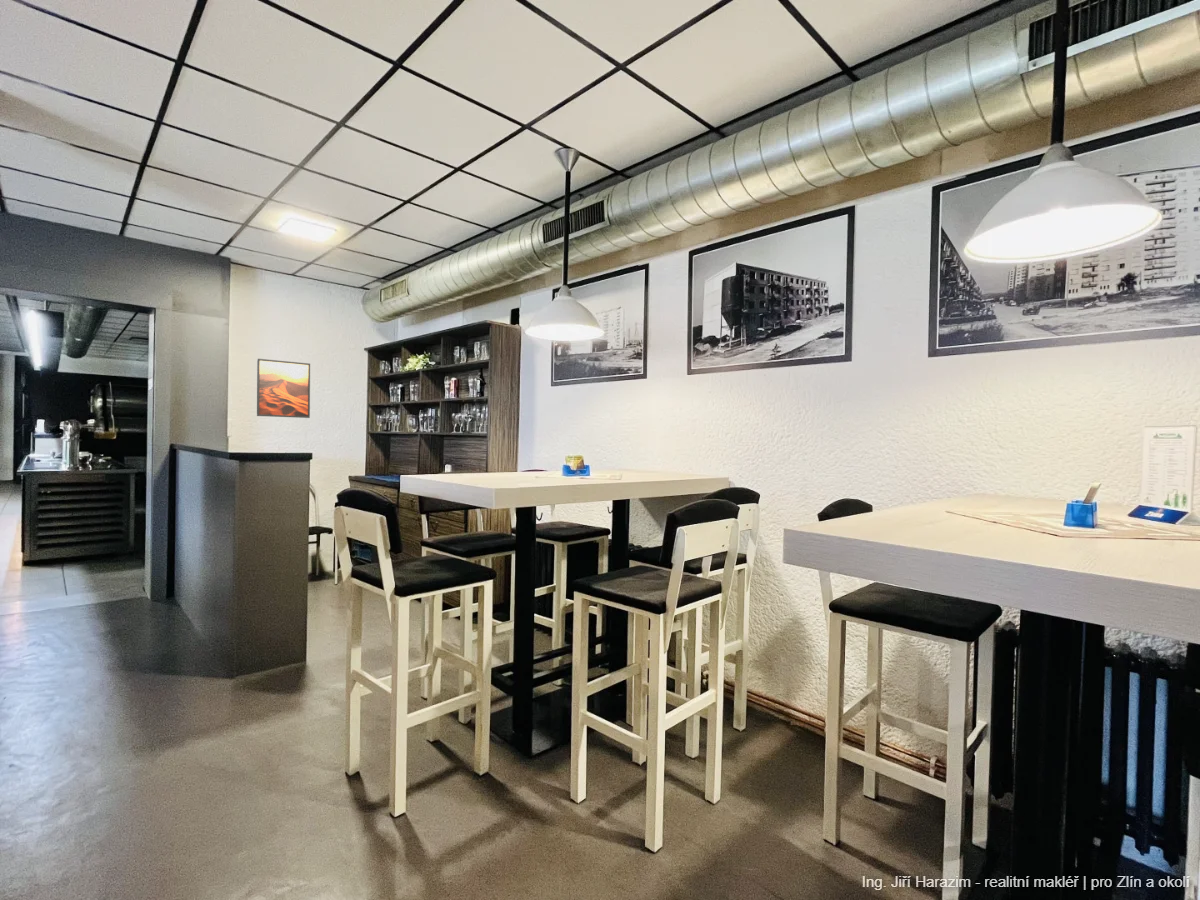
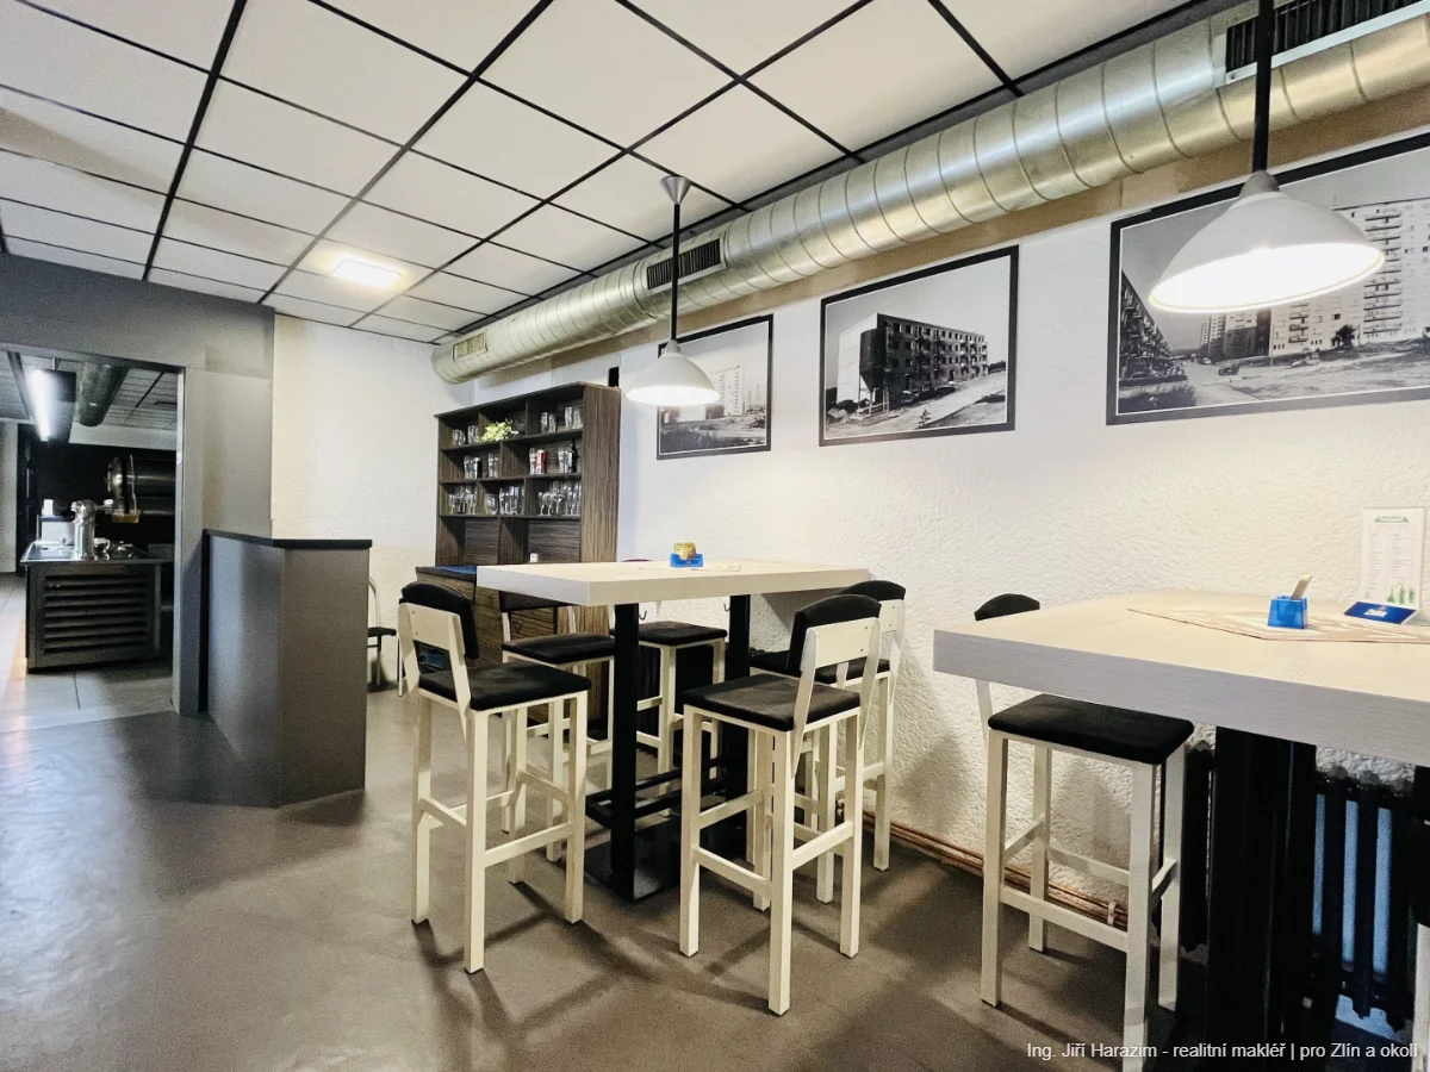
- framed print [256,358,311,419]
